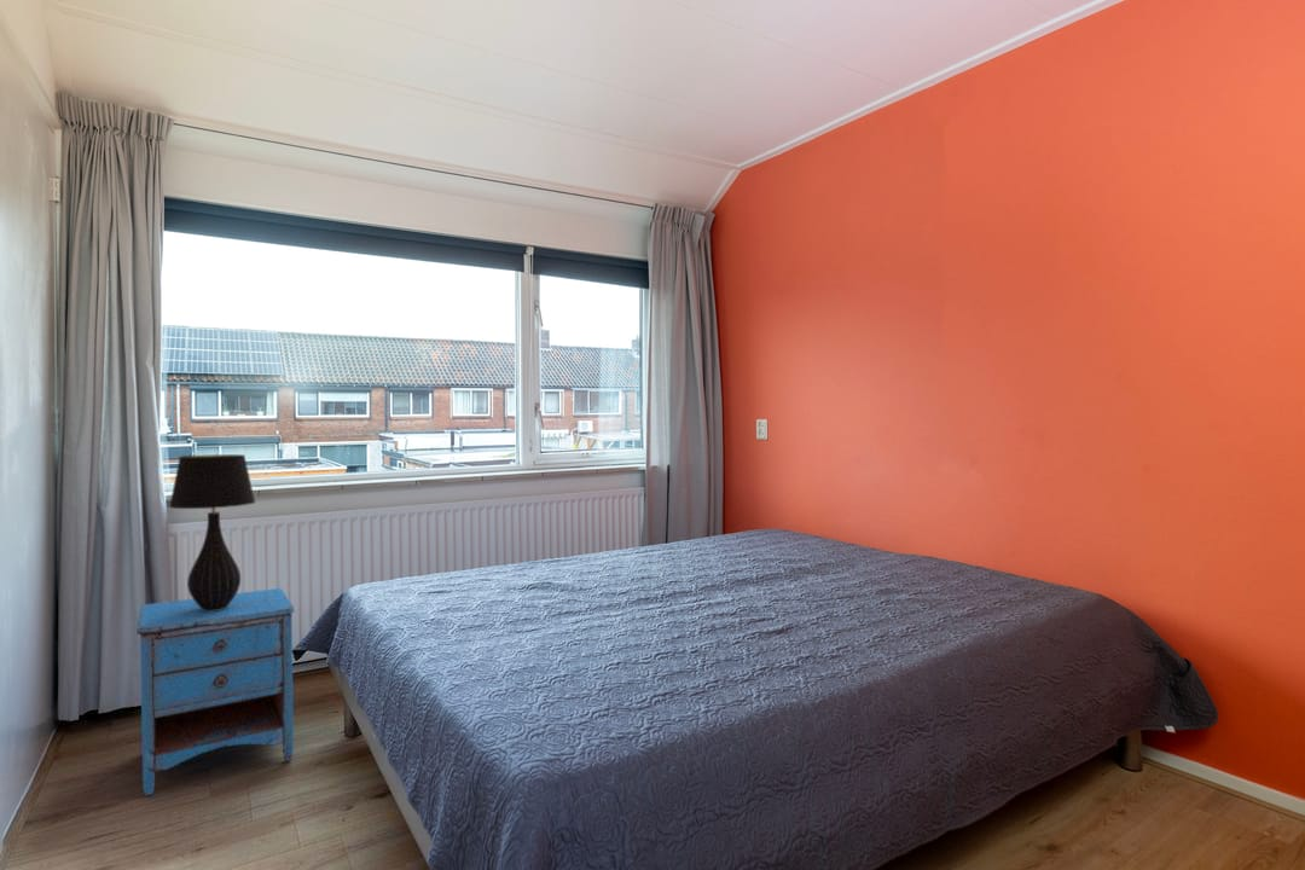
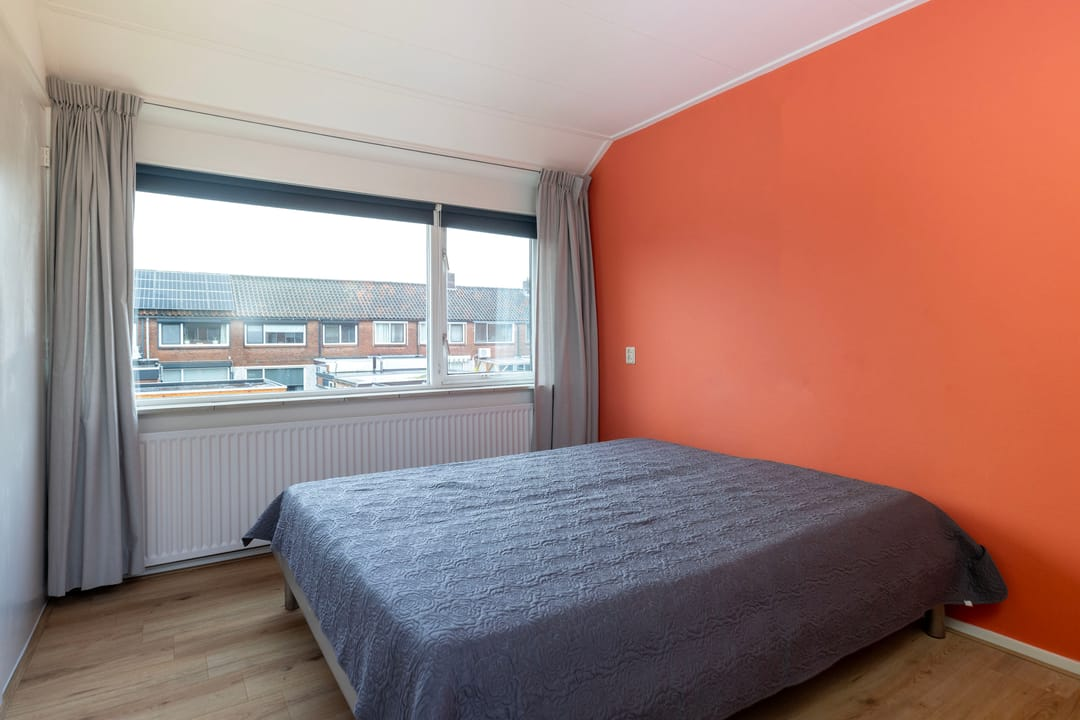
- nightstand [135,587,296,796]
- table lamp [168,453,256,611]
